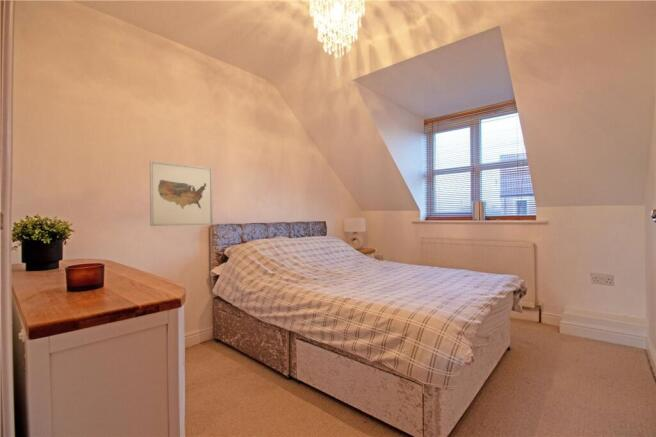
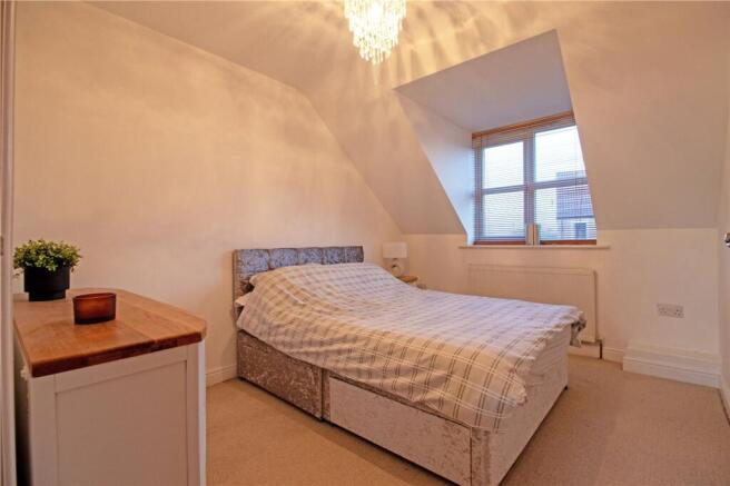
- wall art [149,160,214,227]
